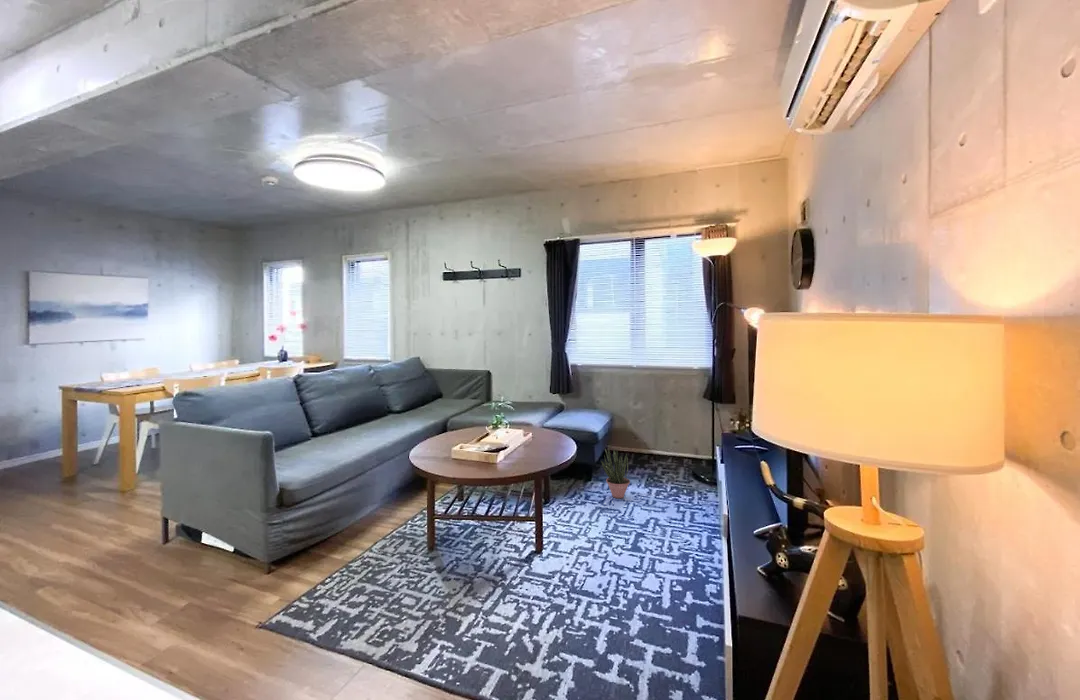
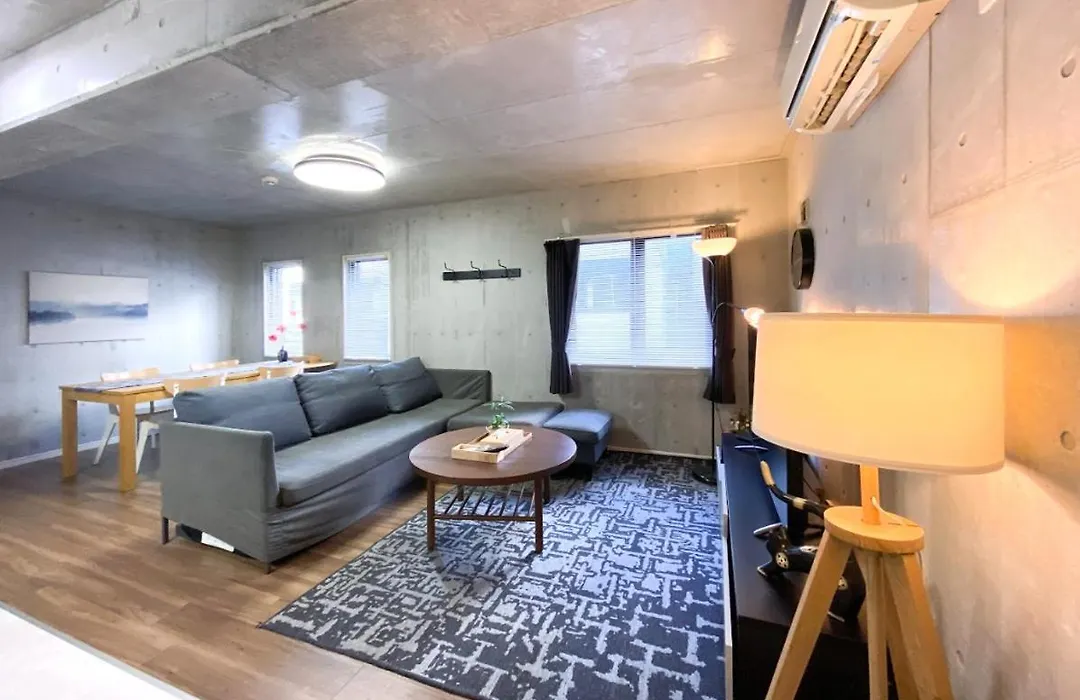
- potted plant [600,447,631,499]
